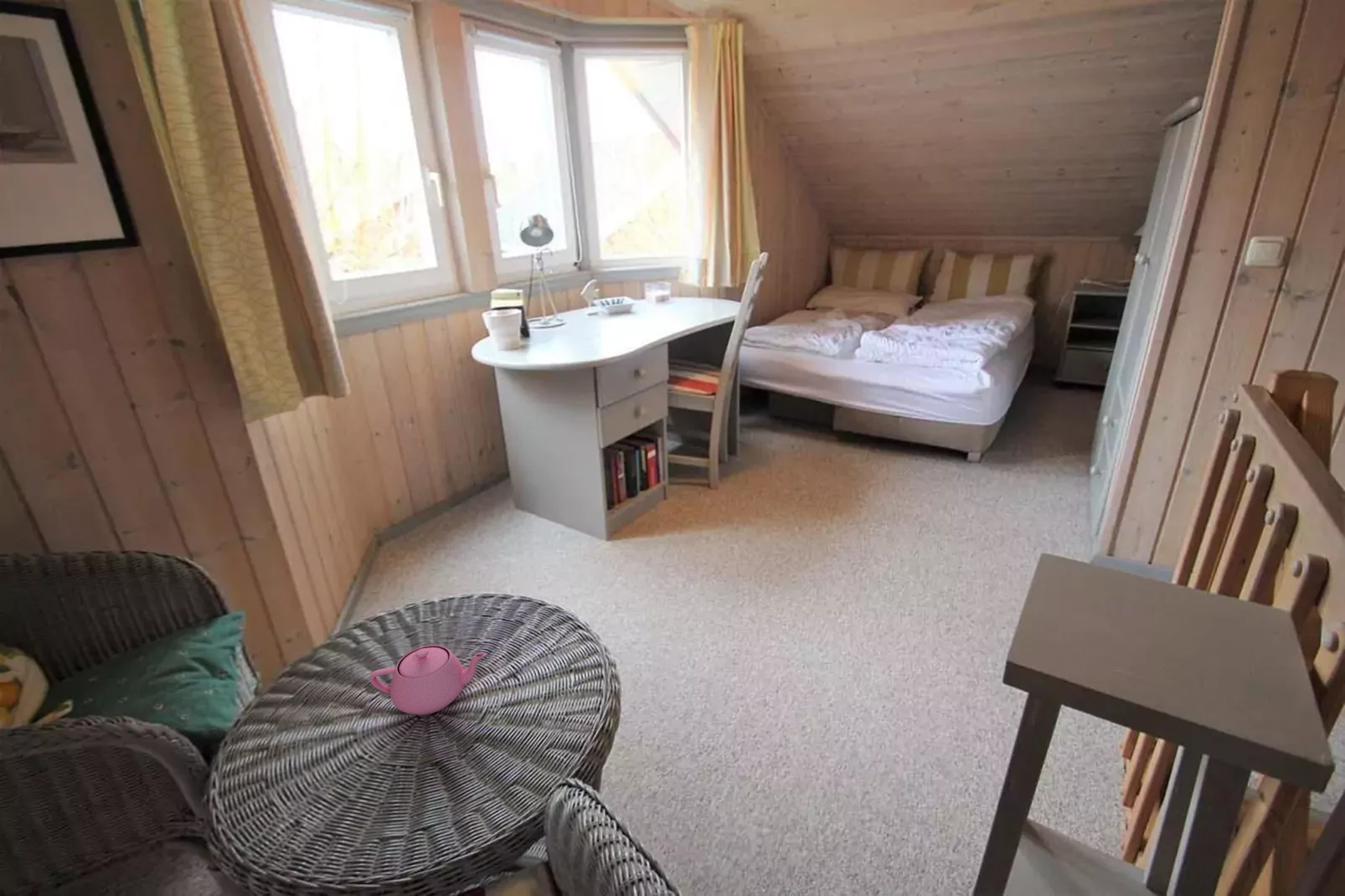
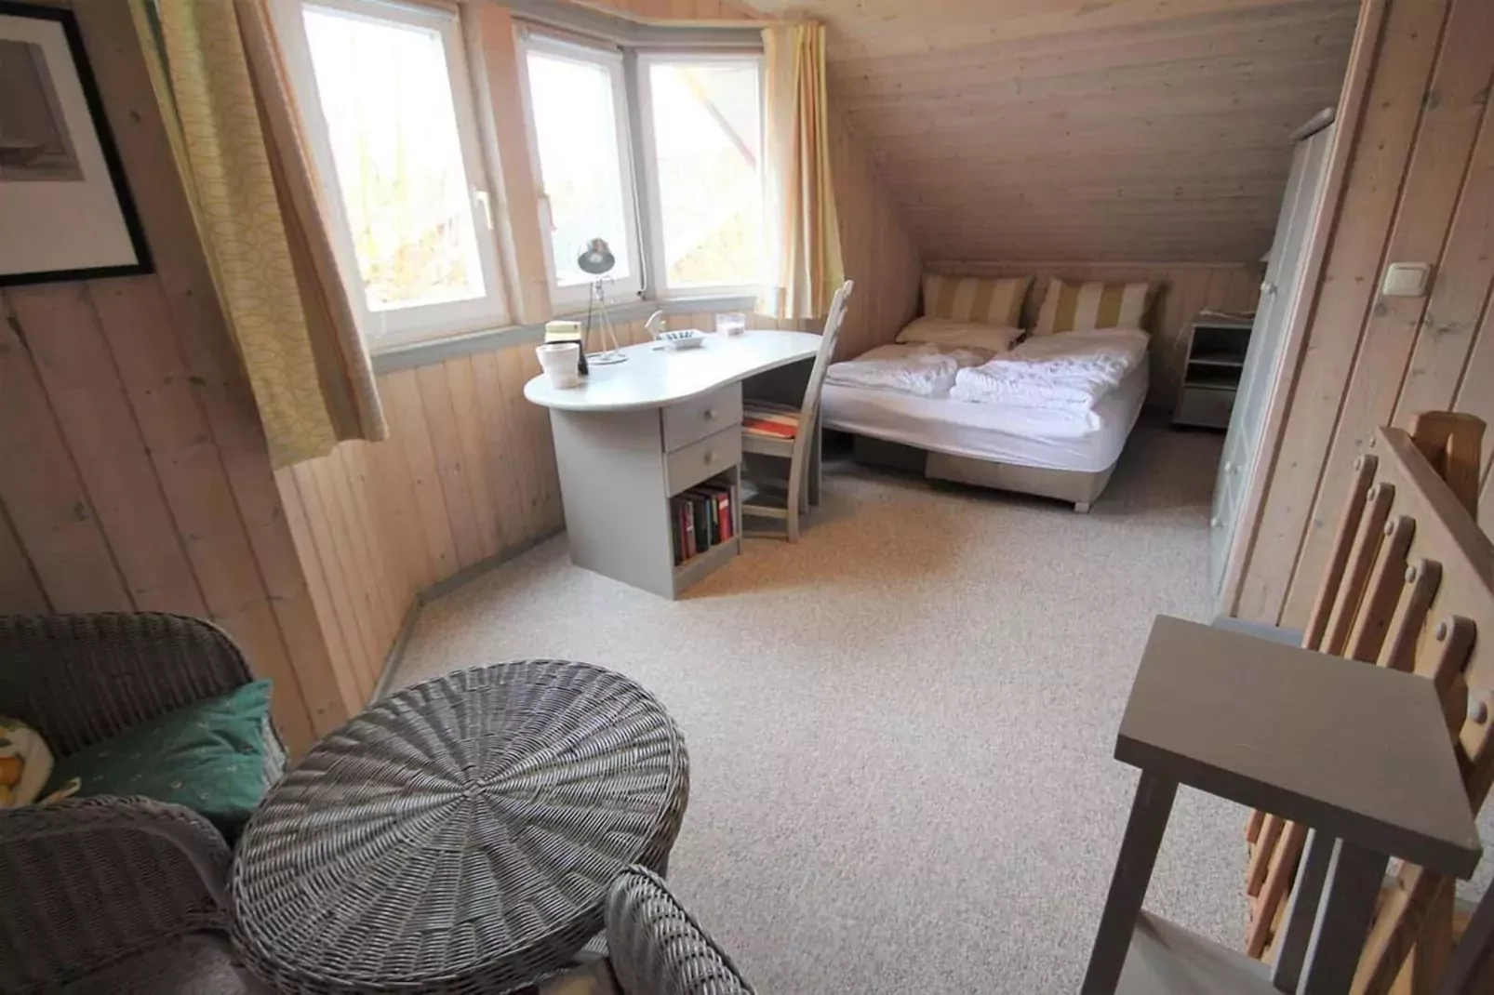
- teapot [368,644,487,716]
